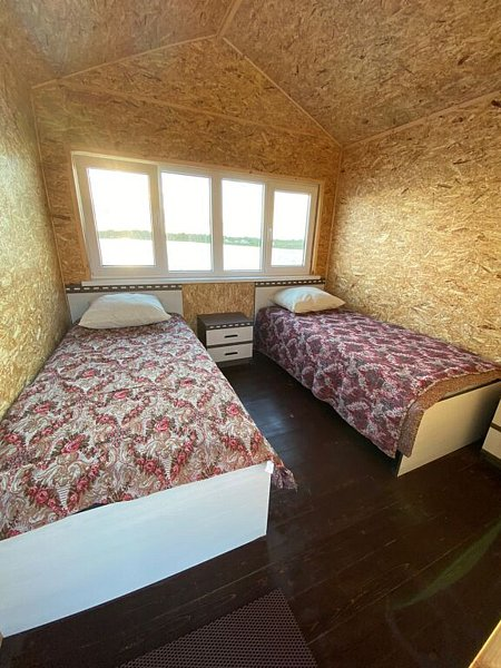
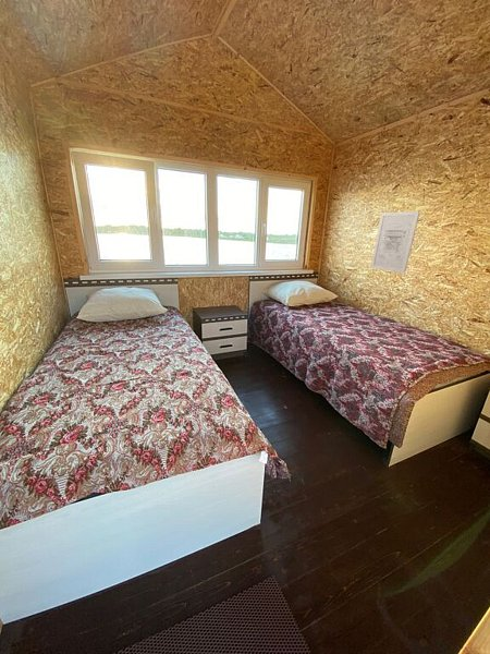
+ wall art [370,210,421,275]
